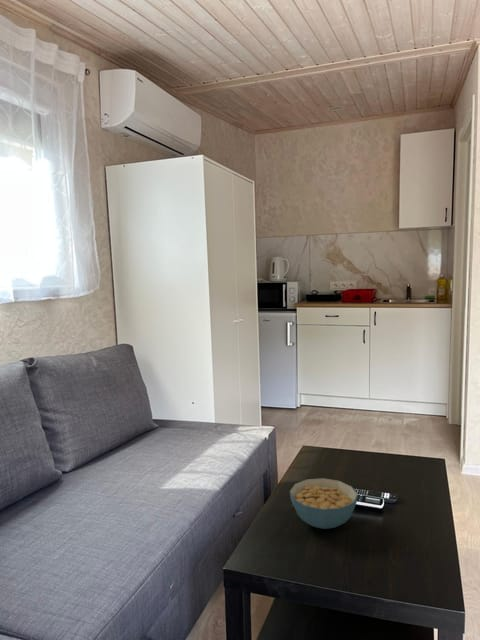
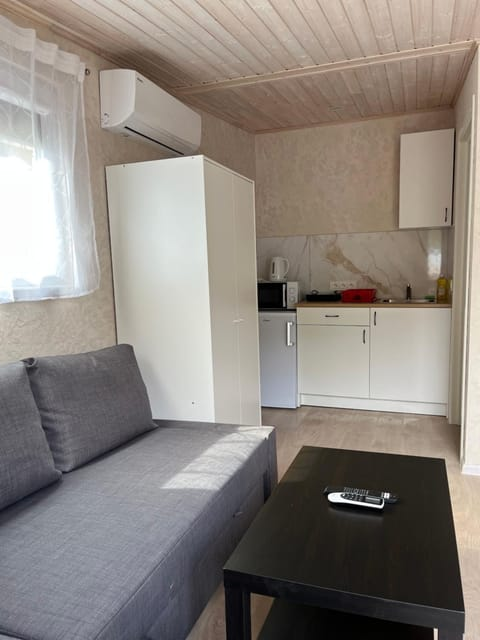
- cereal bowl [289,477,359,530]
